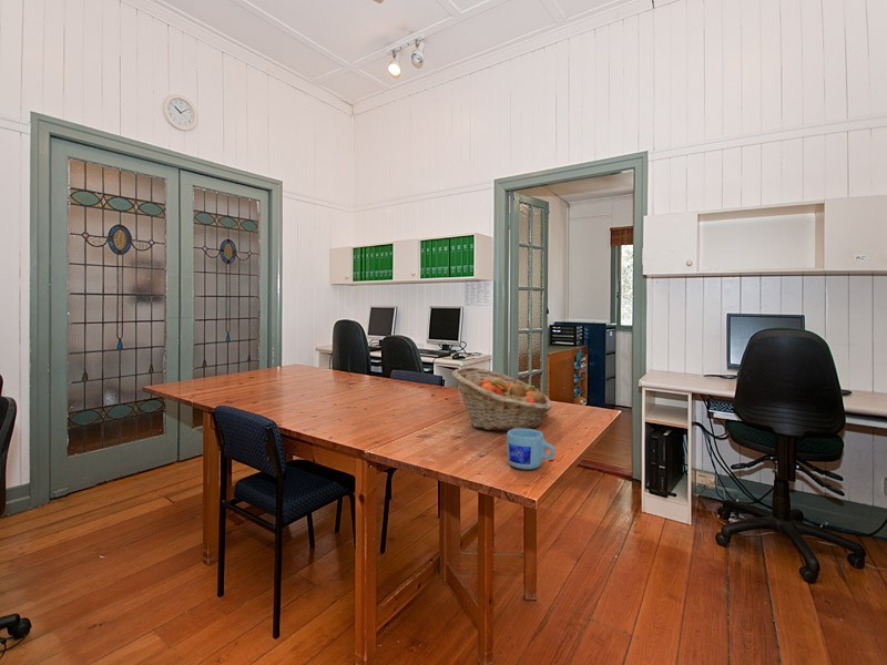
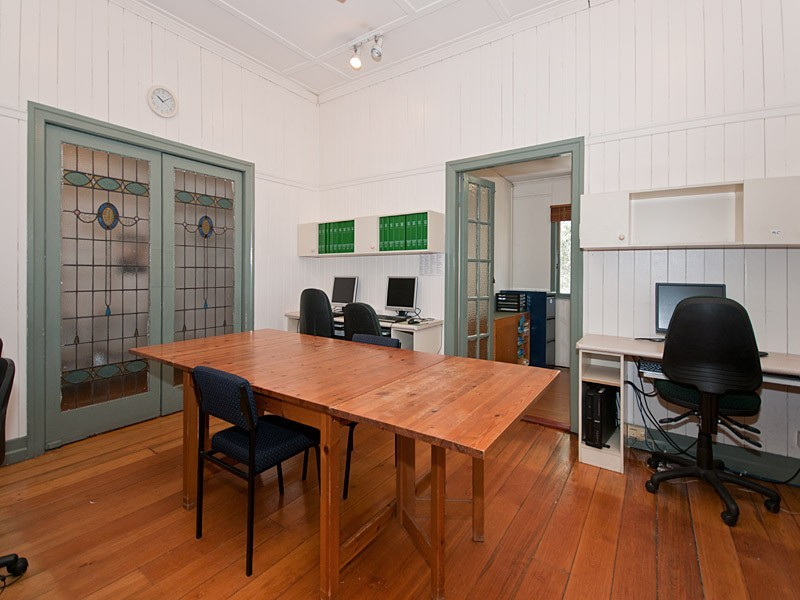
- mug [506,429,557,470]
- fruit basket [451,366,553,432]
